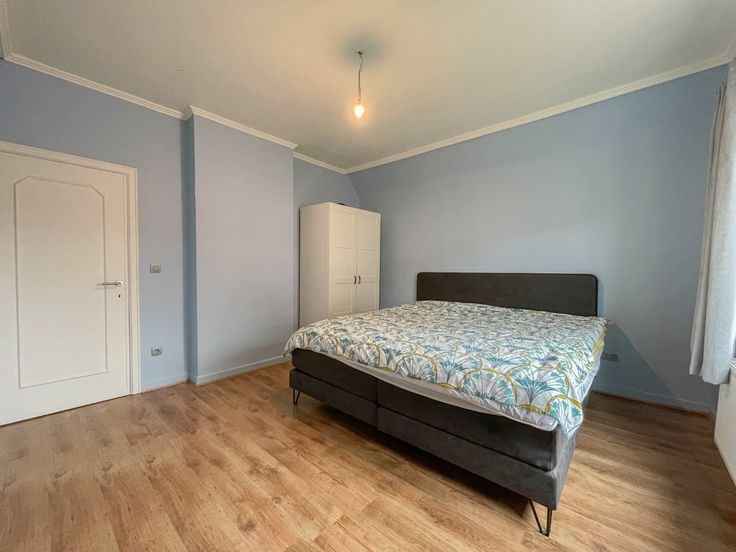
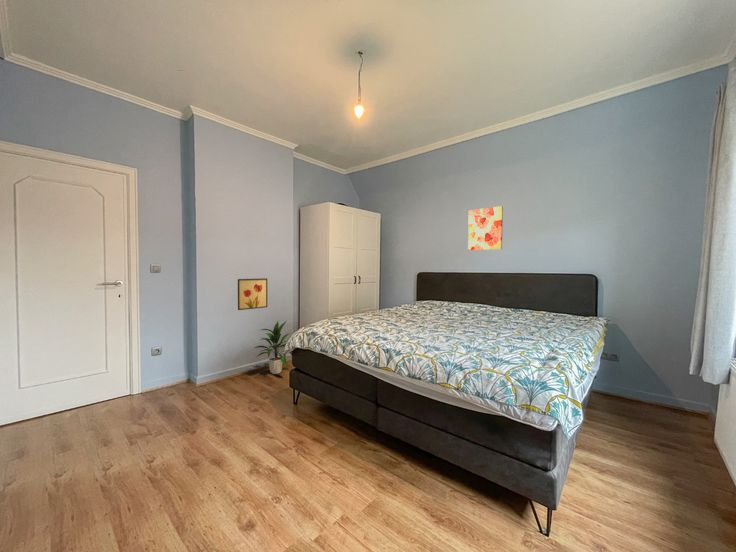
+ indoor plant [254,319,291,375]
+ wall art [467,205,504,251]
+ wall art [237,277,268,311]
